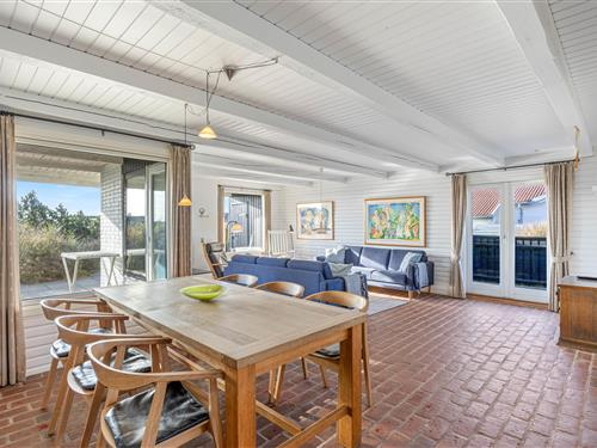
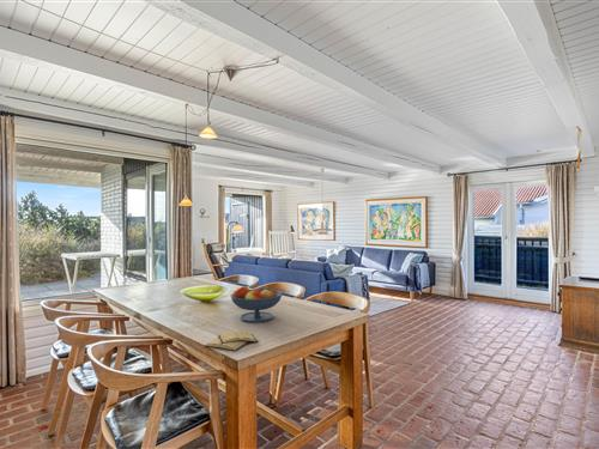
+ fruit bowl [230,285,284,323]
+ diary [202,329,259,352]
